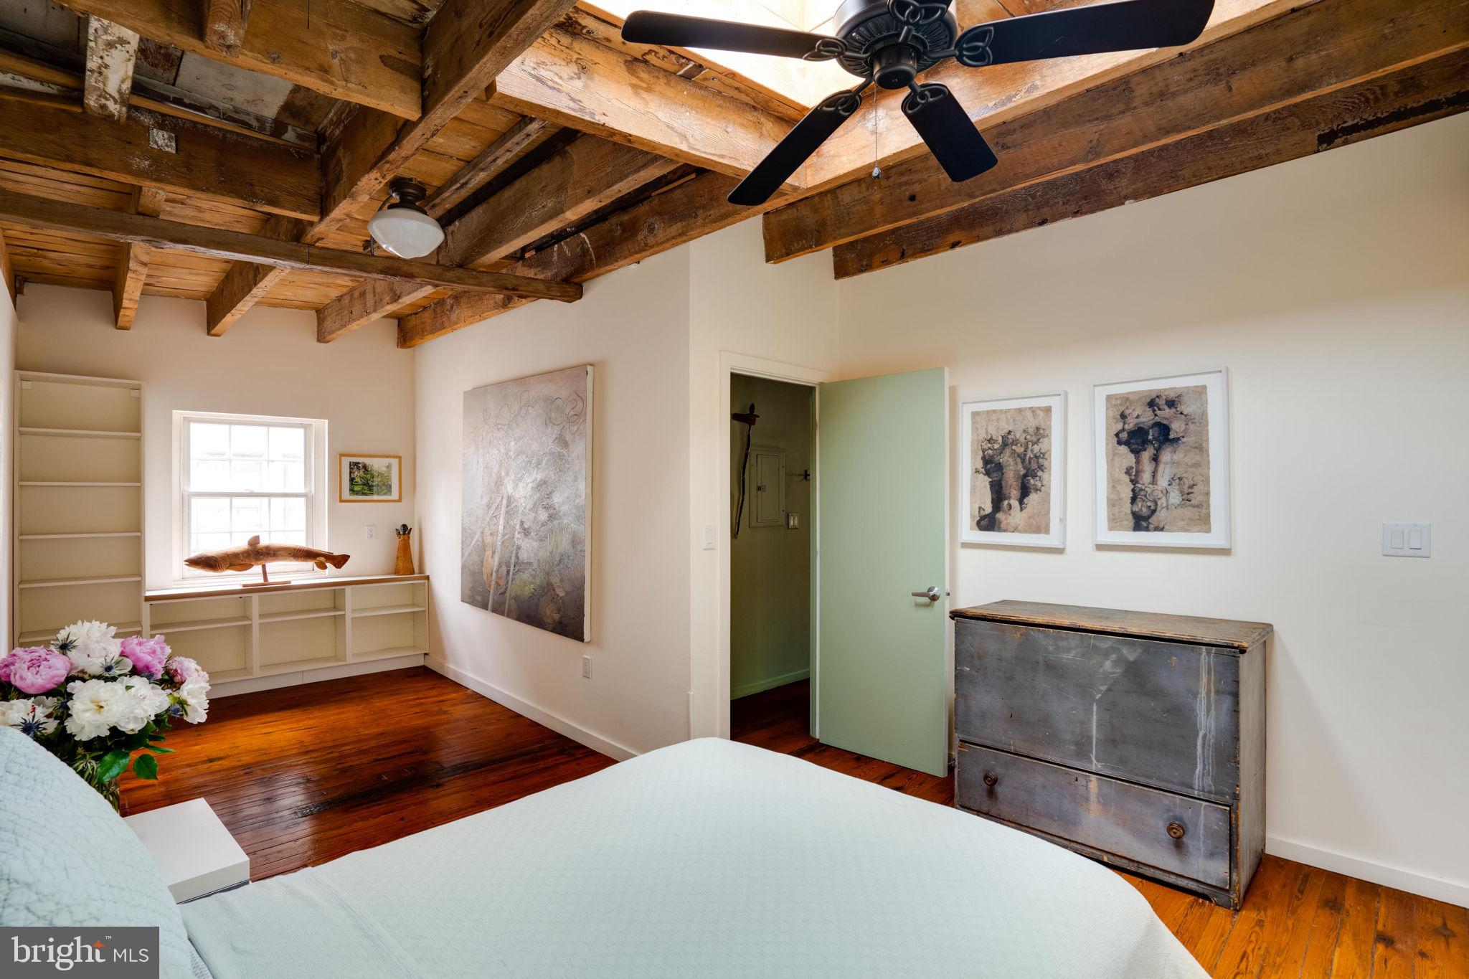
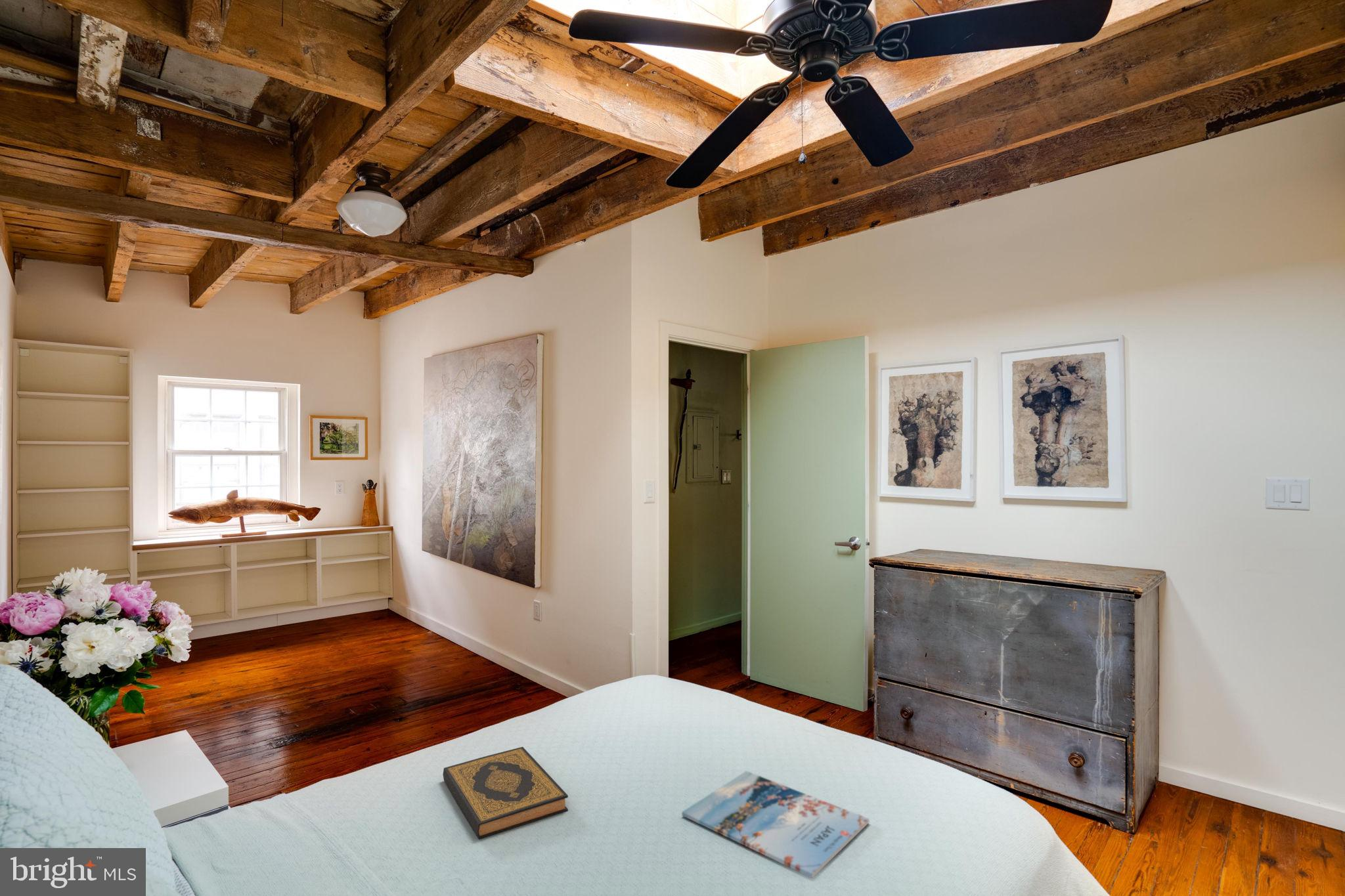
+ magazine [681,770,870,879]
+ hardback book [443,746,569,840]
